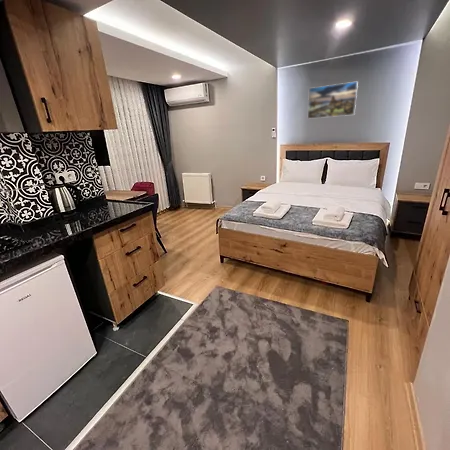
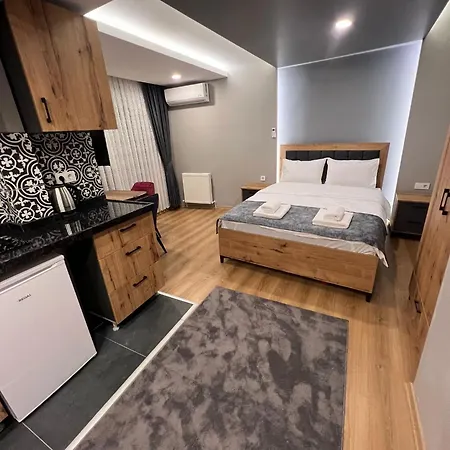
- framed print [307,80,359,120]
